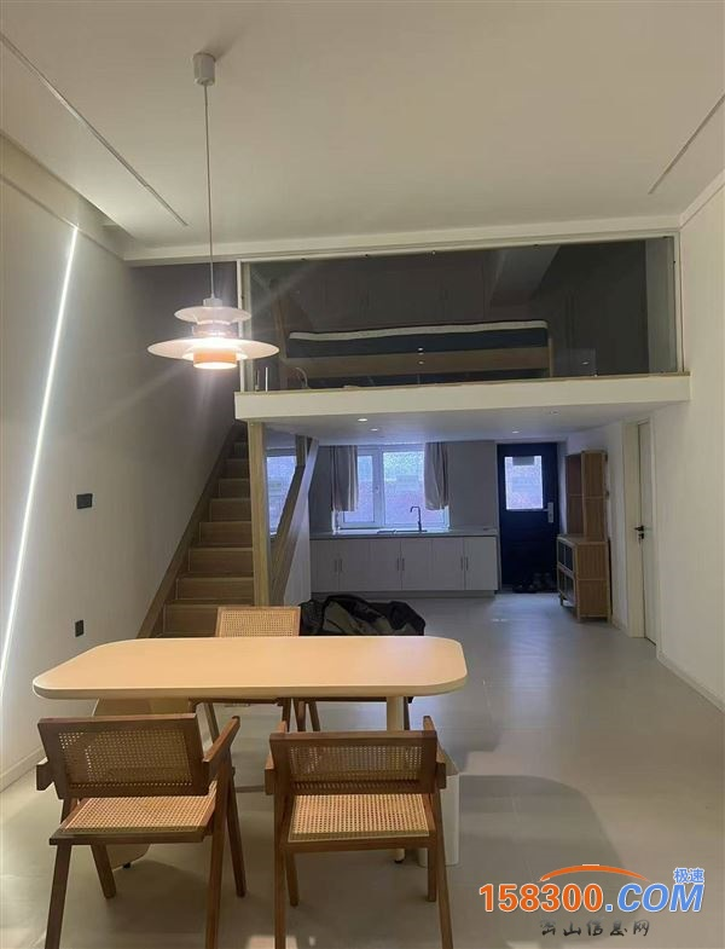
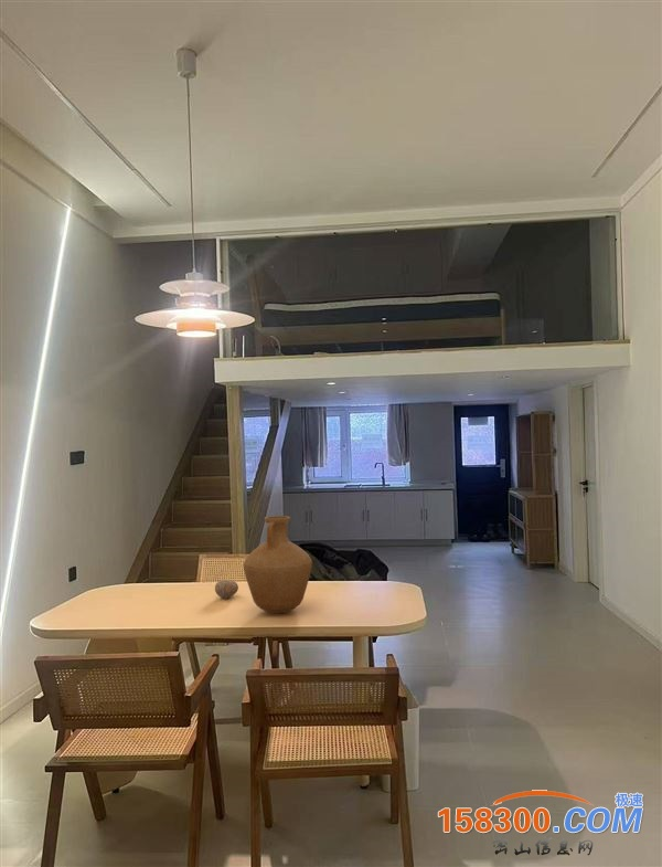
+ vase [243,515,313,614]
+ fruit [214,579,239,600]
